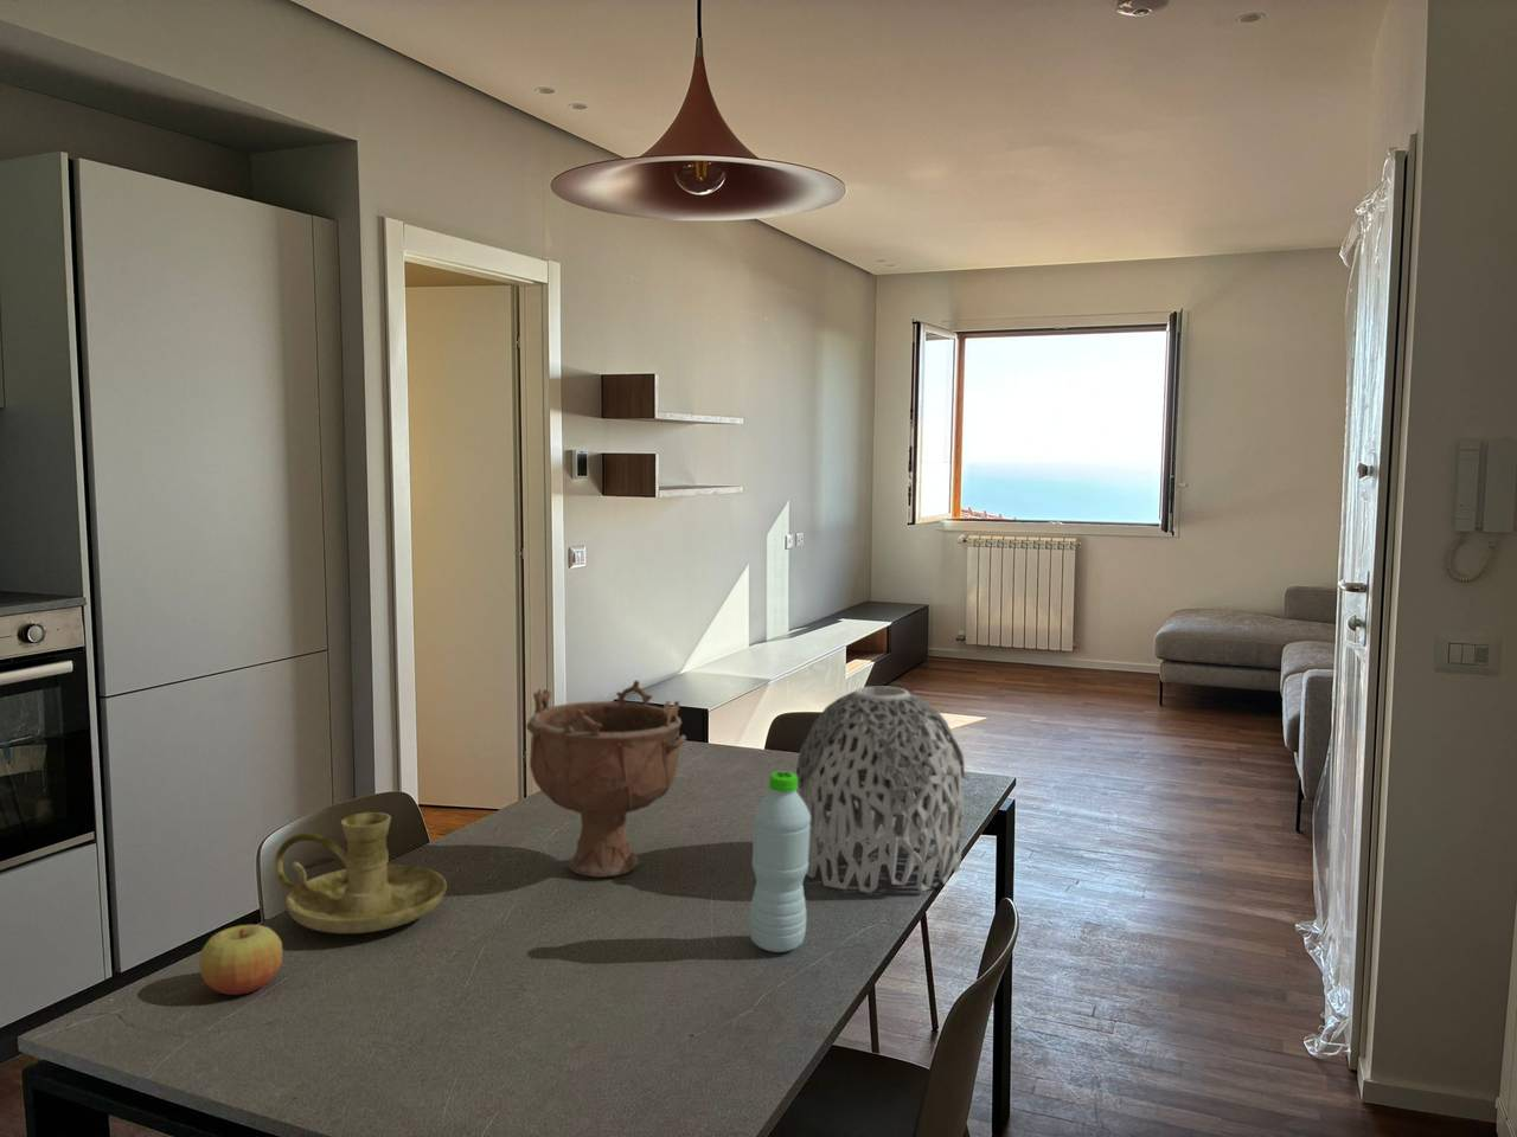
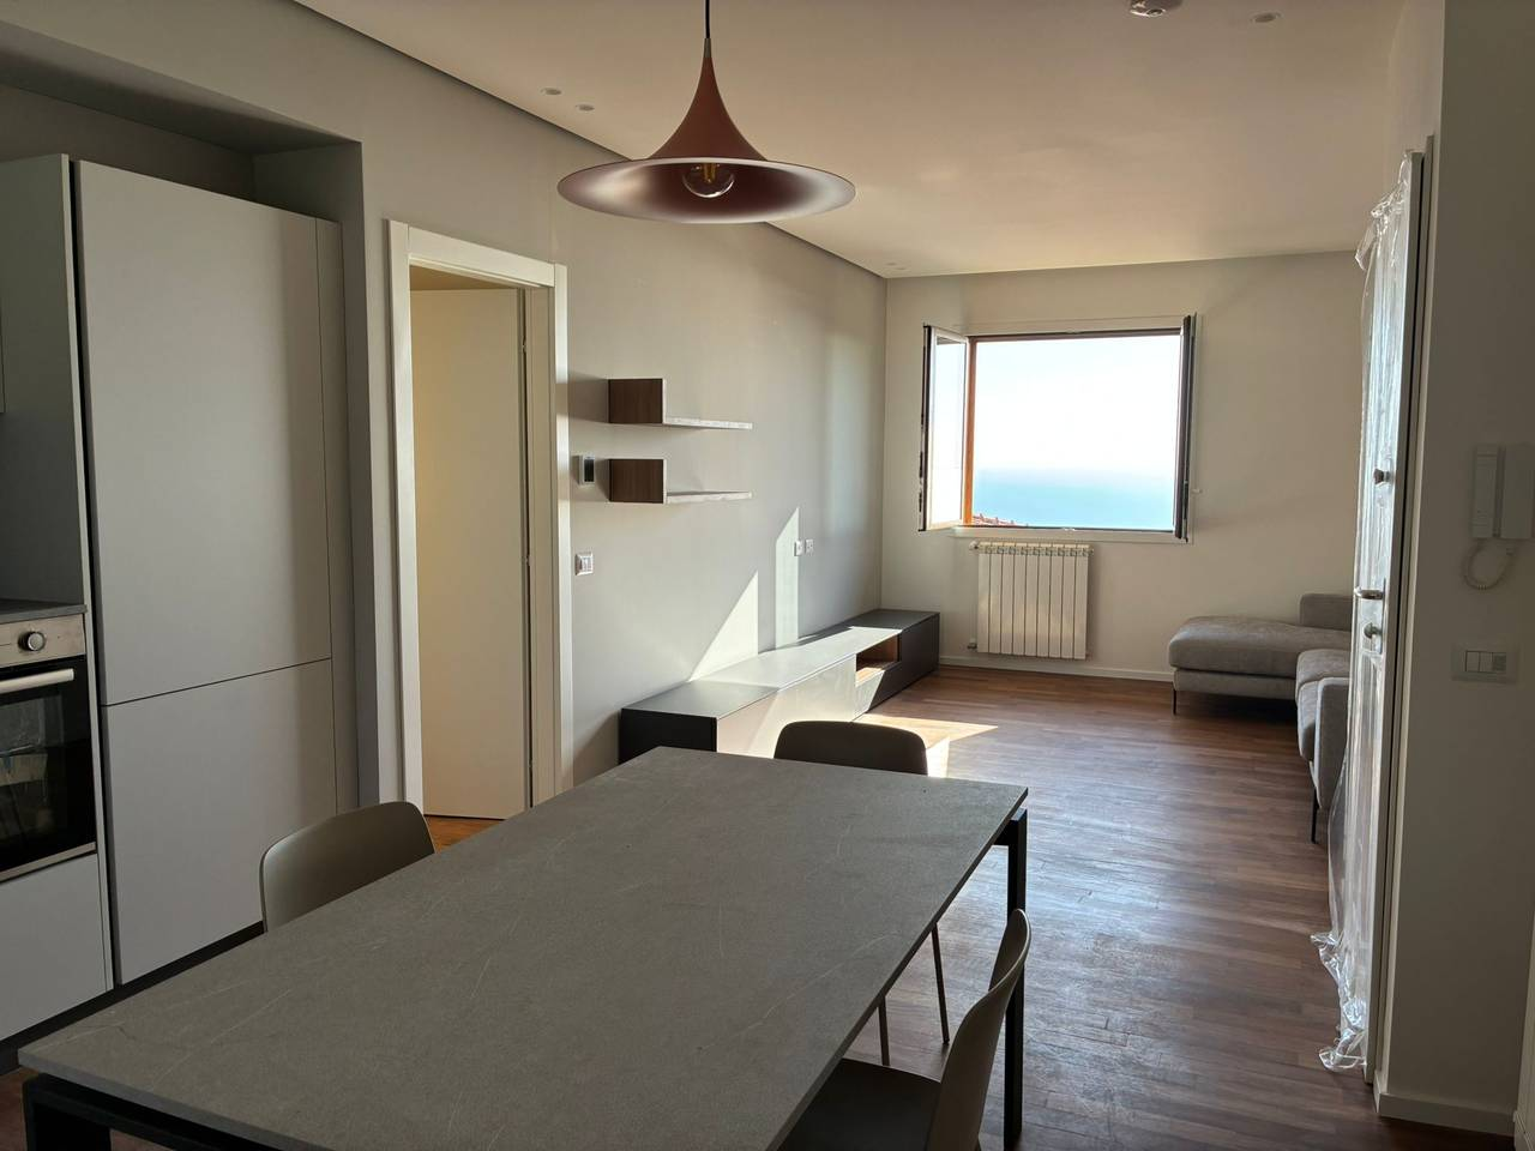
- candle holder [274,811,448,934]
- decorative bowl [526,678,687,879]
- vase [796,686,966,895]
- water bottle [748,770,811,953]
- apple [198,923,283,996]
